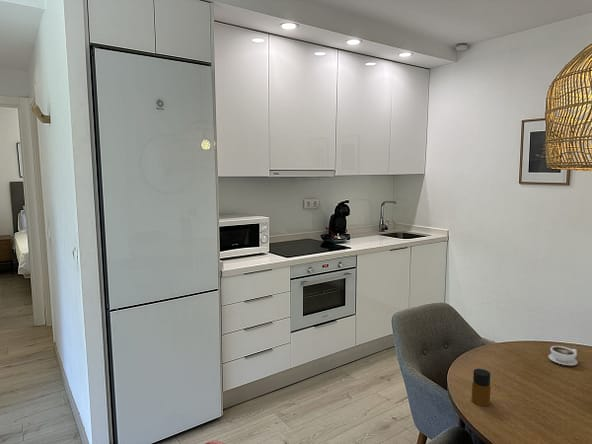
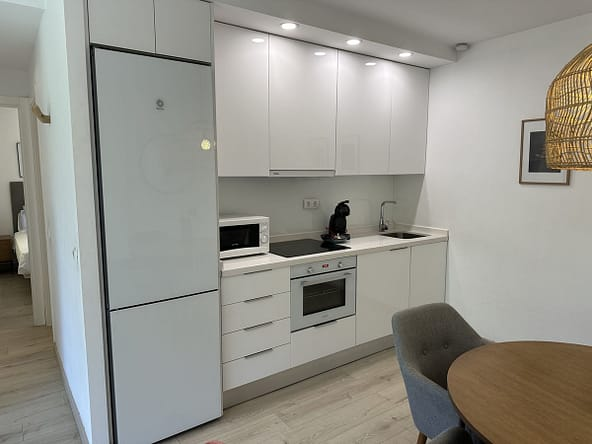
- cappuccino [547,345,579,366]
- bottle [471,368,492,407]
